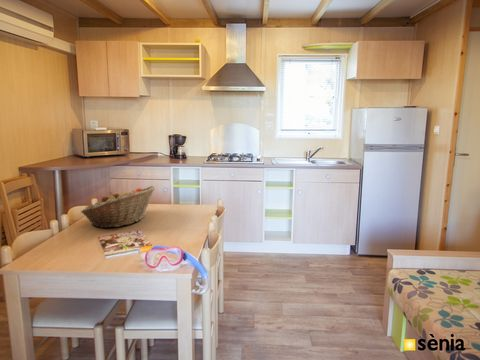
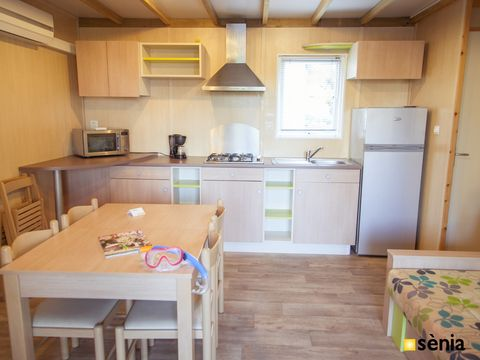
- fruit basket [80,185,156,229]
